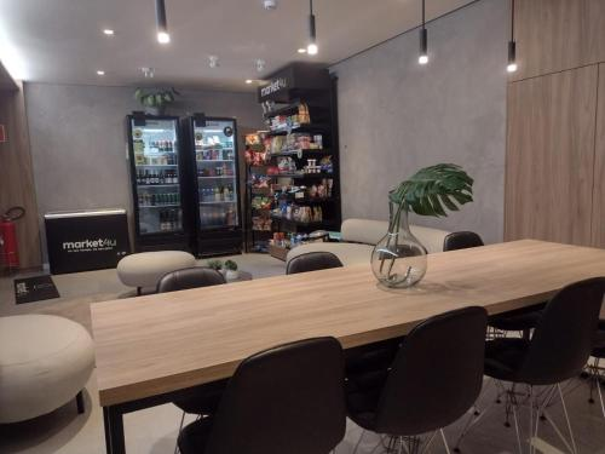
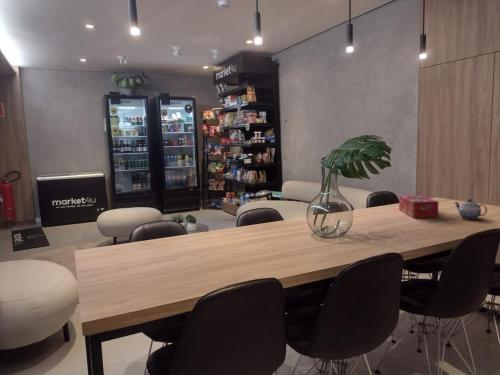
+ tissue box [398,195,439,219]
+ teapot [454,198,488,220]
